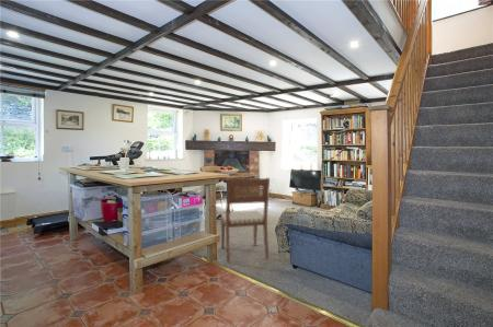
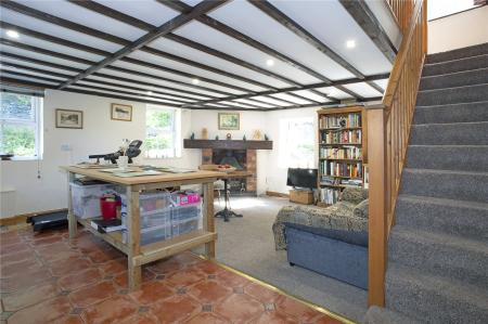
- chair [220,177,271,264]
